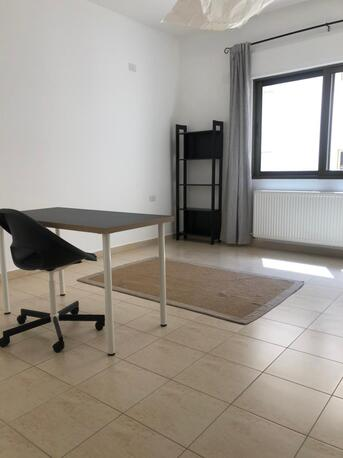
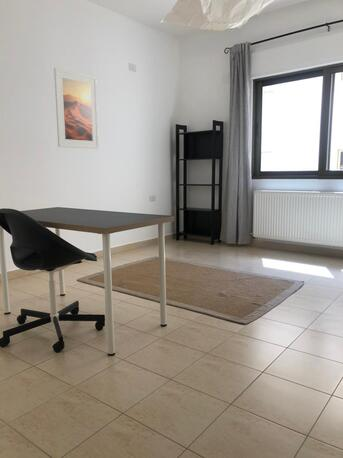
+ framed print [53,67,100,150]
